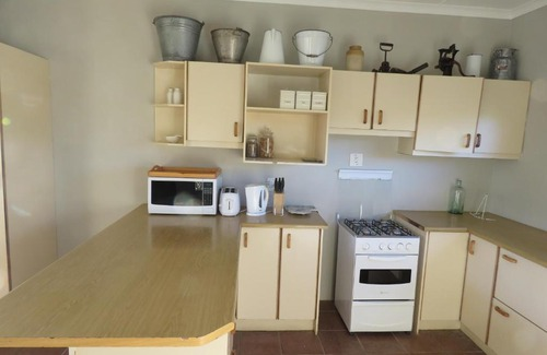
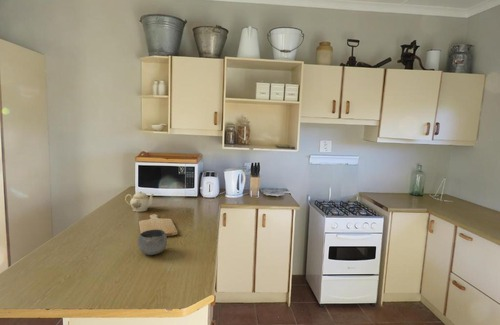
+ teapot [124,191,155,213]
+ chopping board [138,213,179,237]
+ bowl [137,229,168,256]
